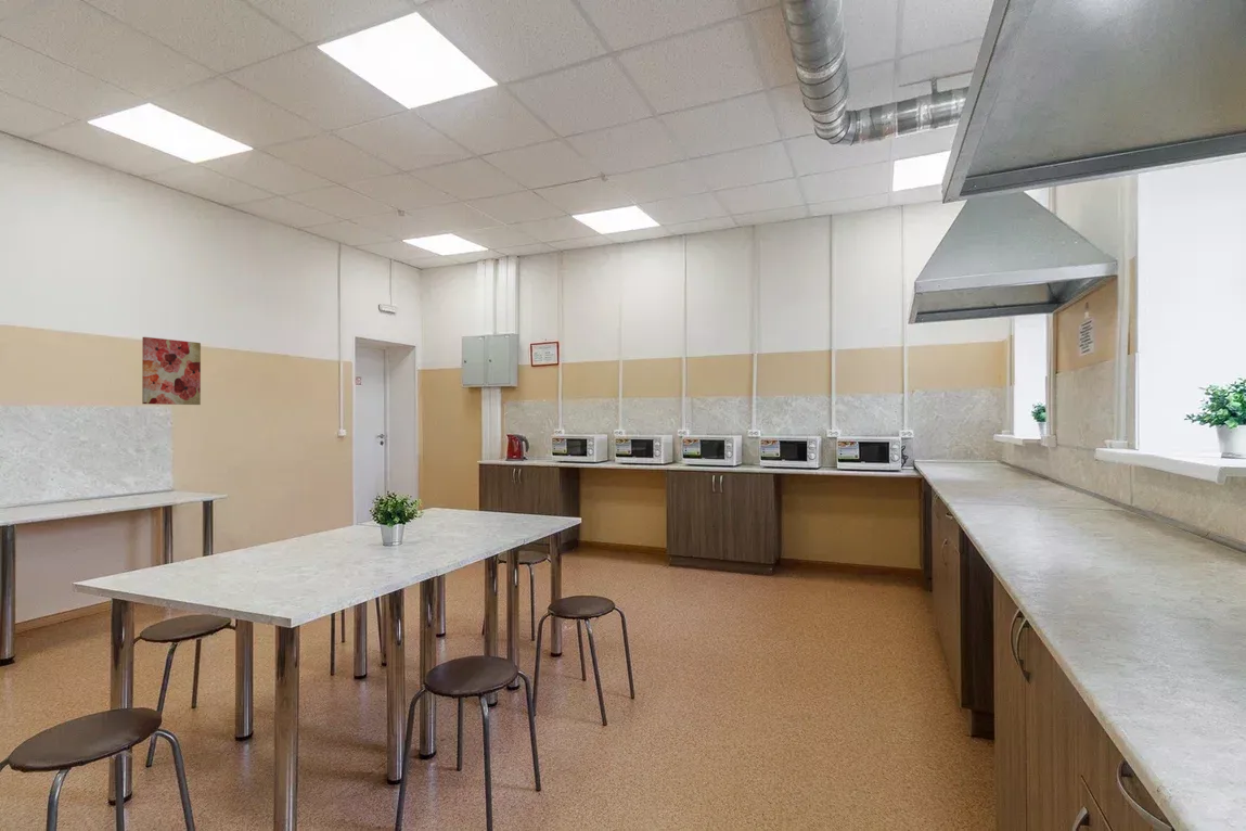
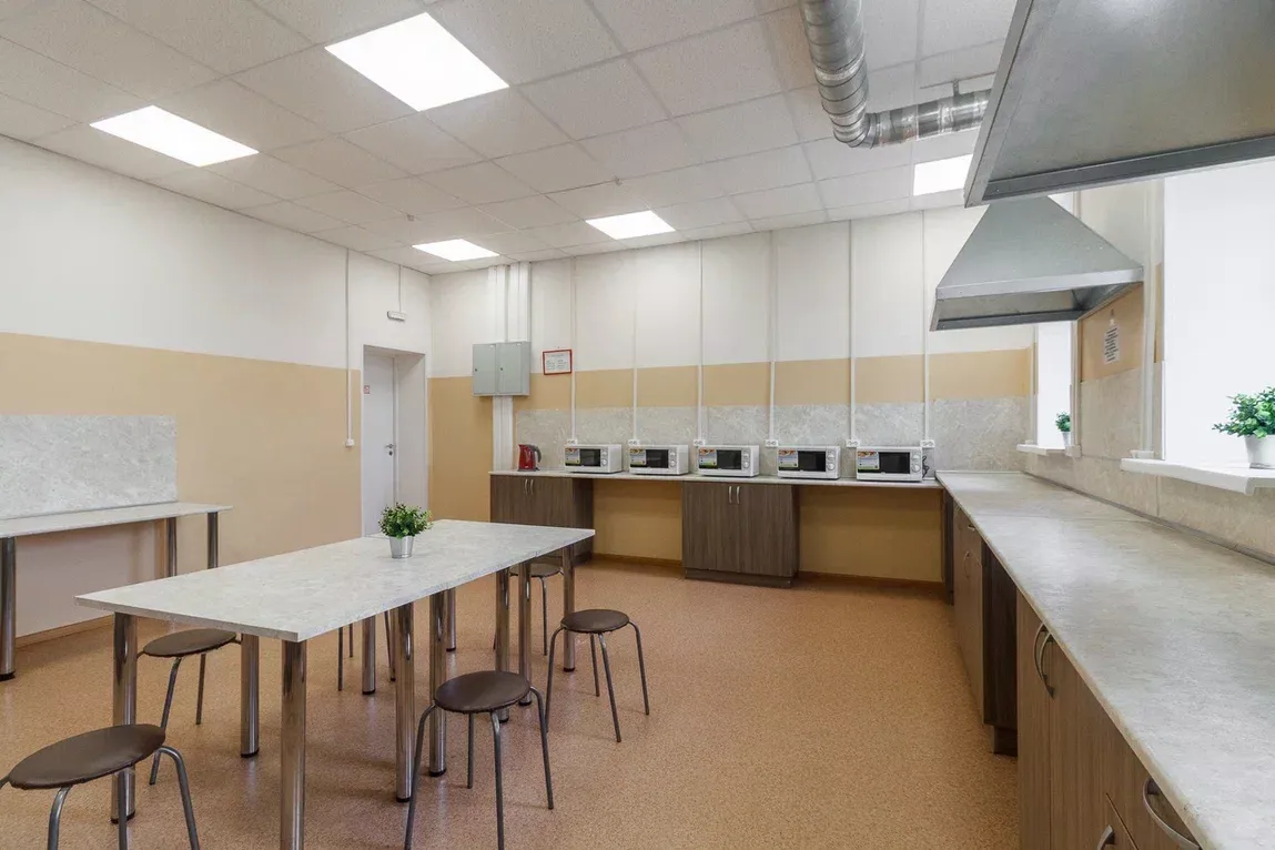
- wall art [141,336,202,406]
